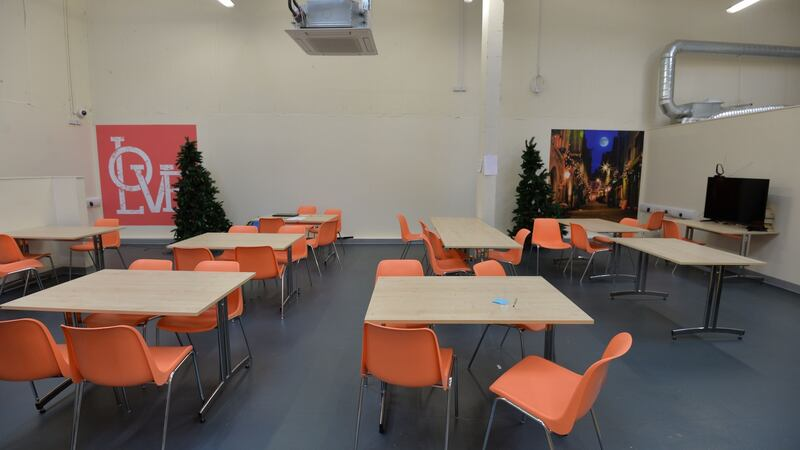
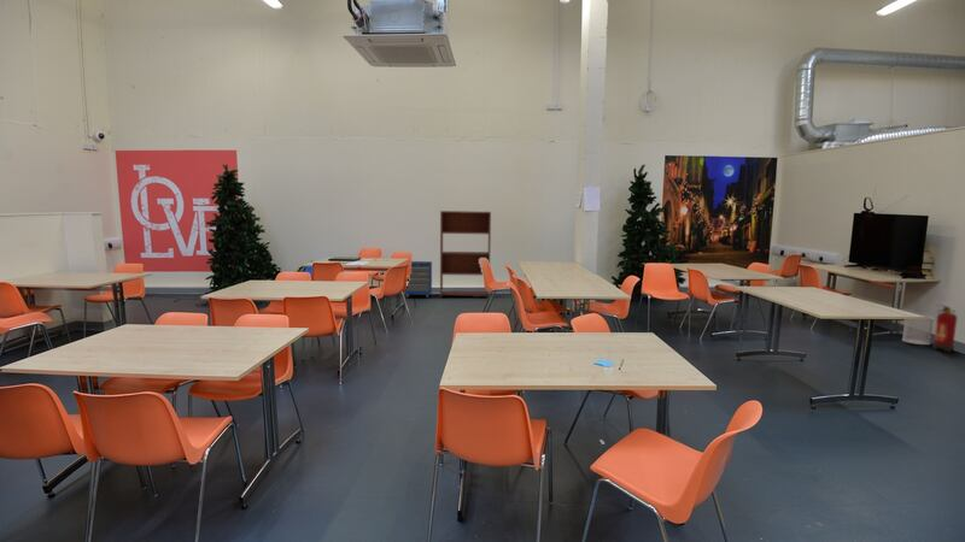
+ bookshelf [439,210,492,299]
+ cabinet [404,260,433,299]
+ wastebasket [901,314,935,346]
+ fire extinguisher [931,304,959,353]
